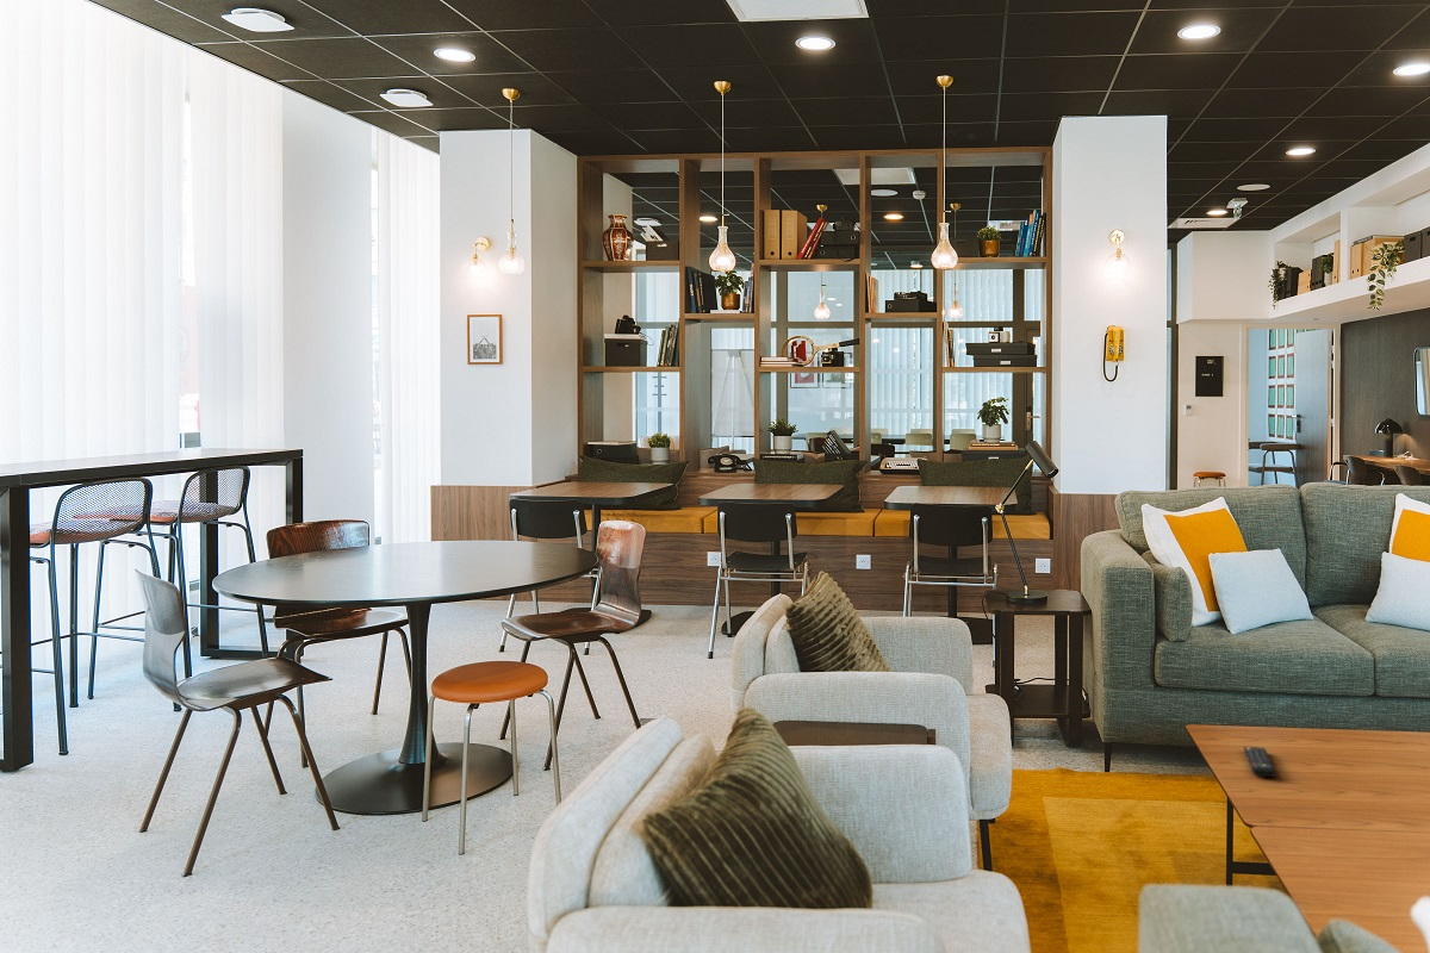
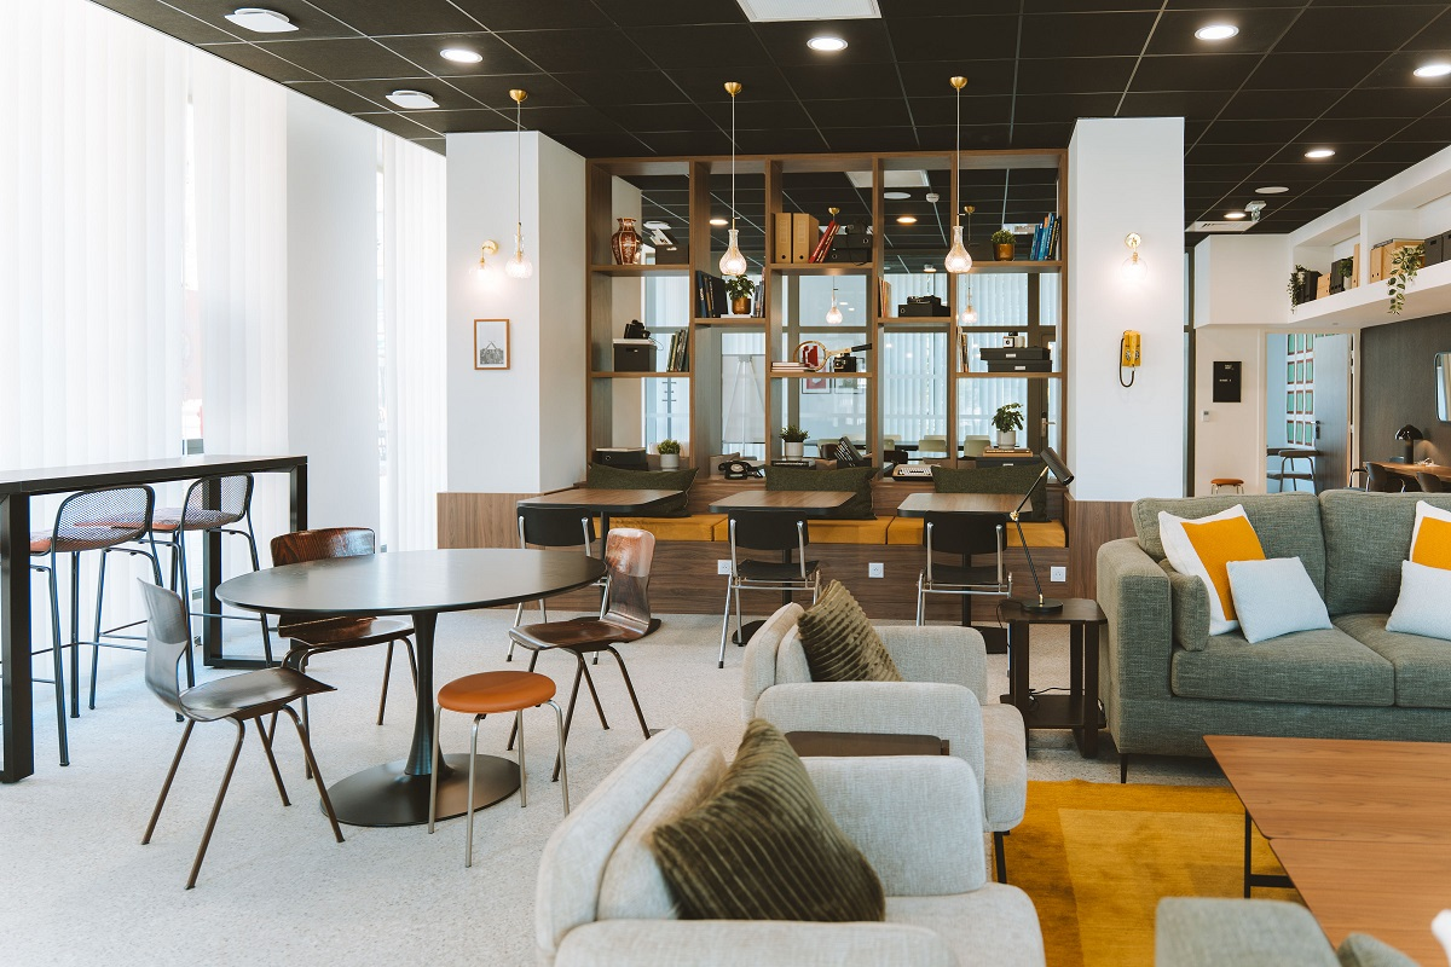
- remote control [1243,746,1277,778]
